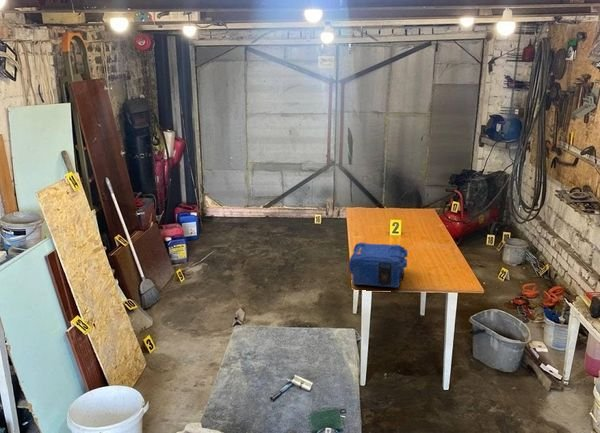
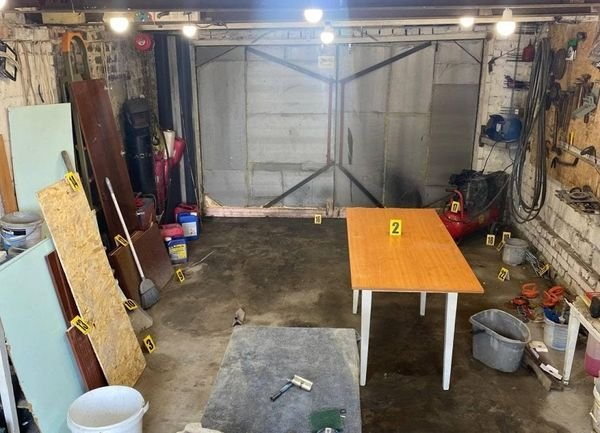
- toolbox [348,242,409,289]
